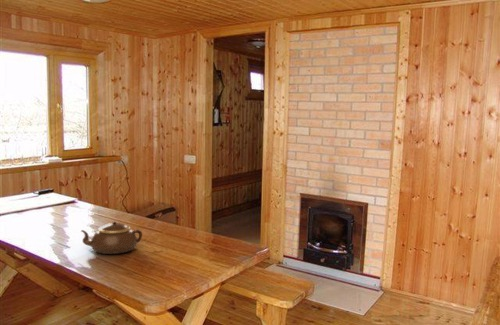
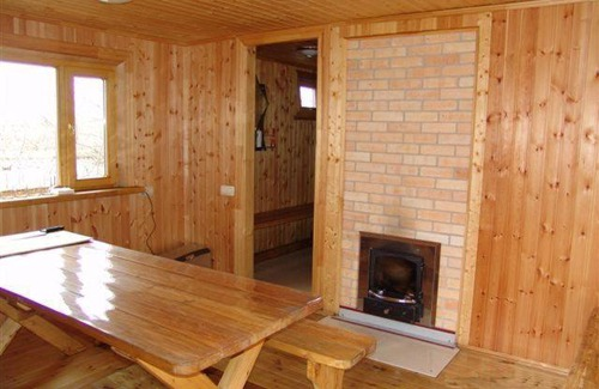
- teapot [80,221,143,255]
